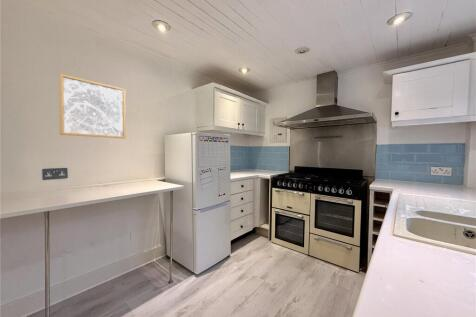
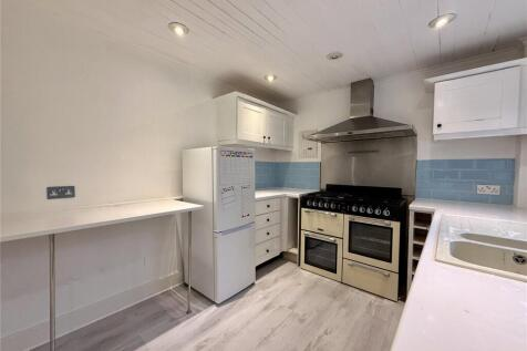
- wall art [58,73,126,139]
